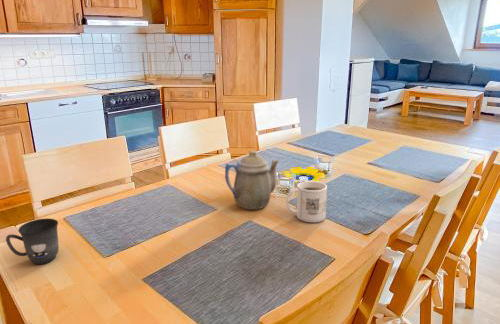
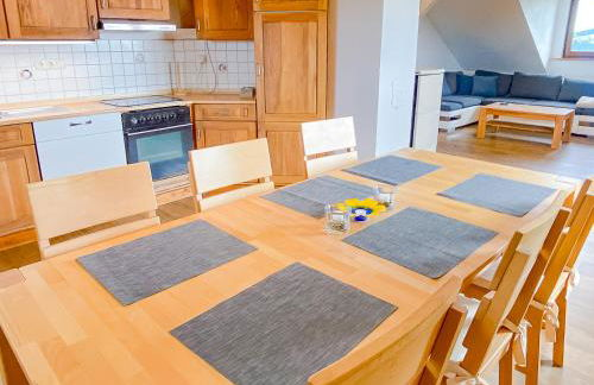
- mug [285,180,328,223]
- mug [5,218,60,265]
- teapot [224,149,280,210]
